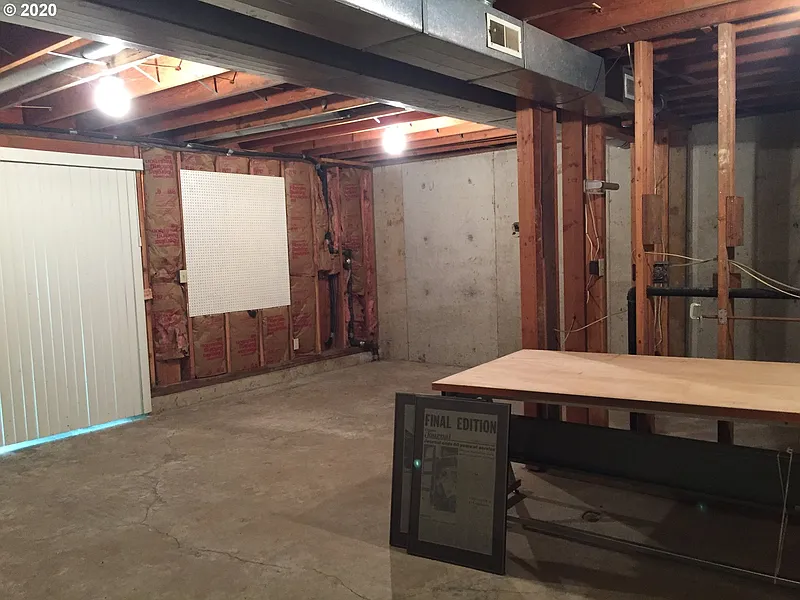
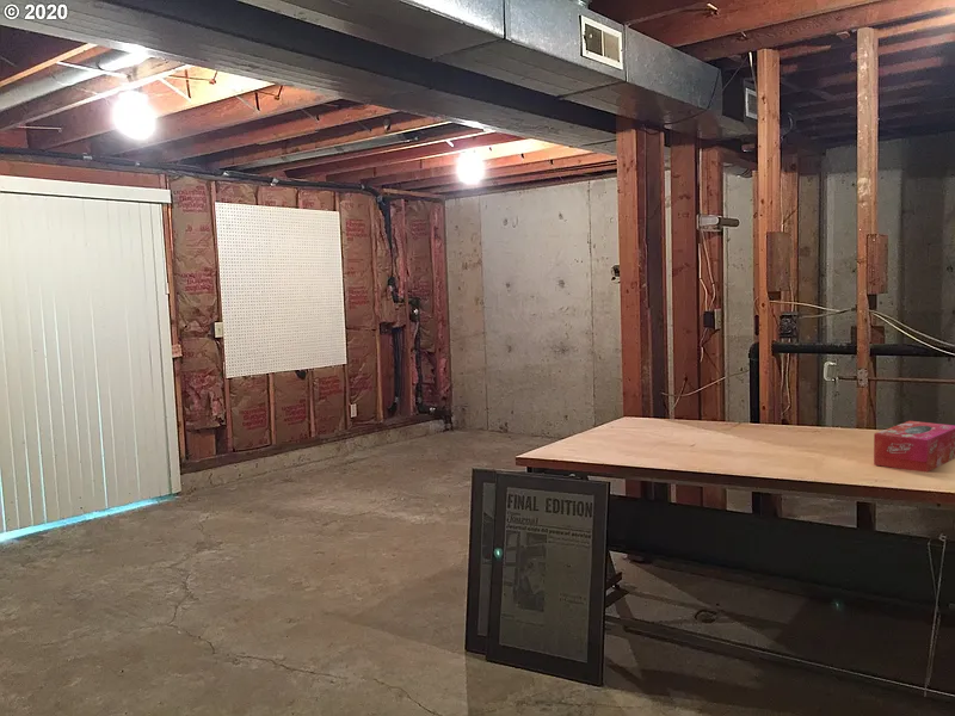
+ tissue box [873,420,955,473]
